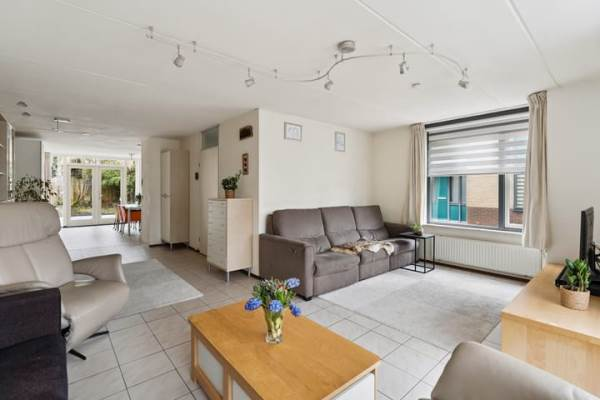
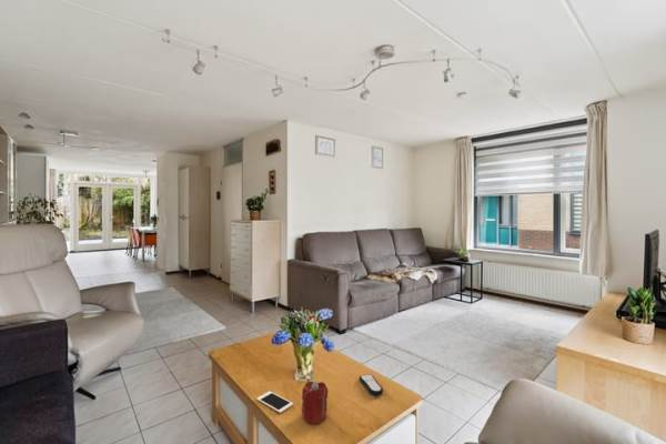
+ remote control [359,373,384,396]
+ cell phone [255,391,294,414]
+ candle [301,380,330,425]
